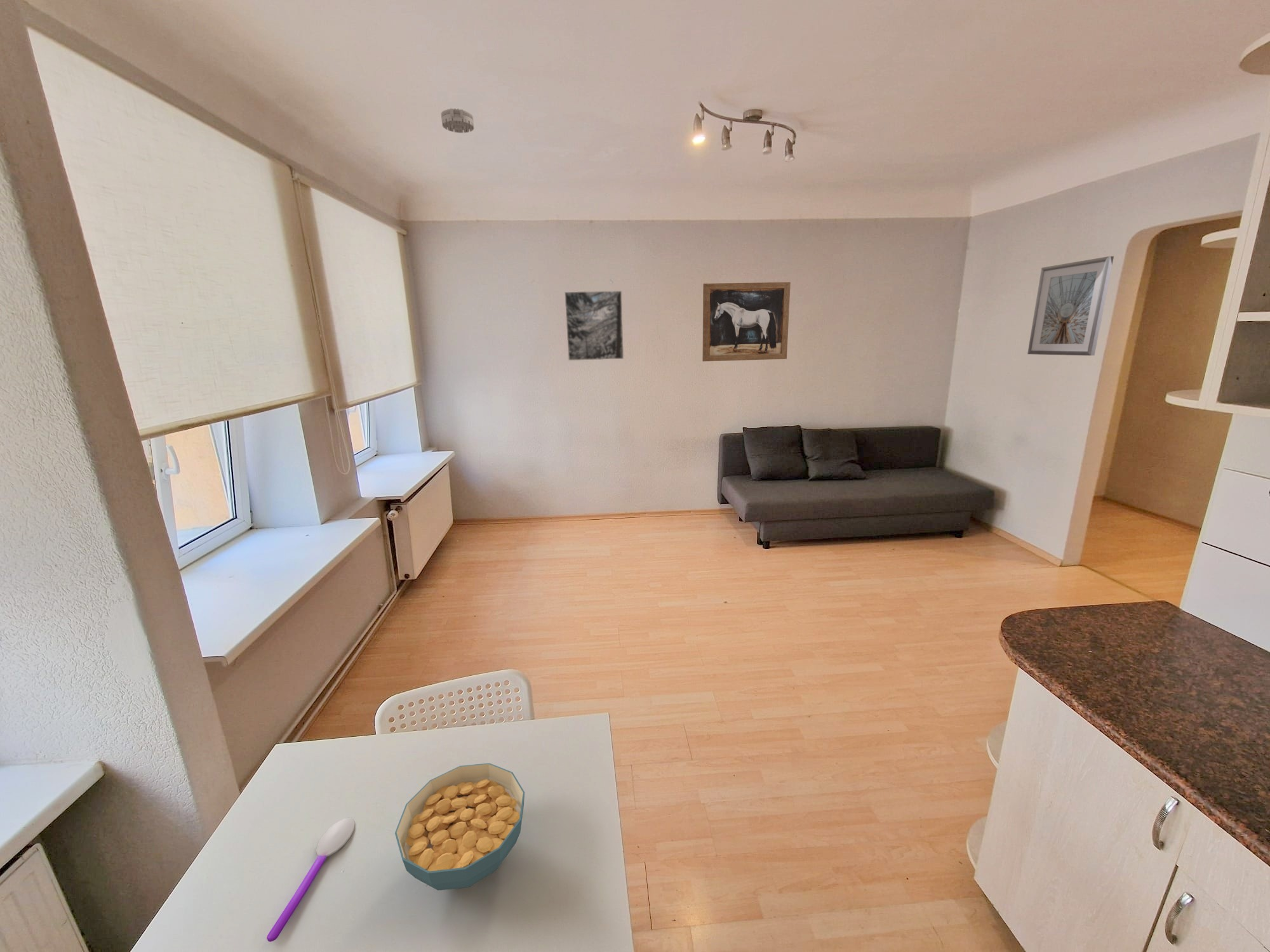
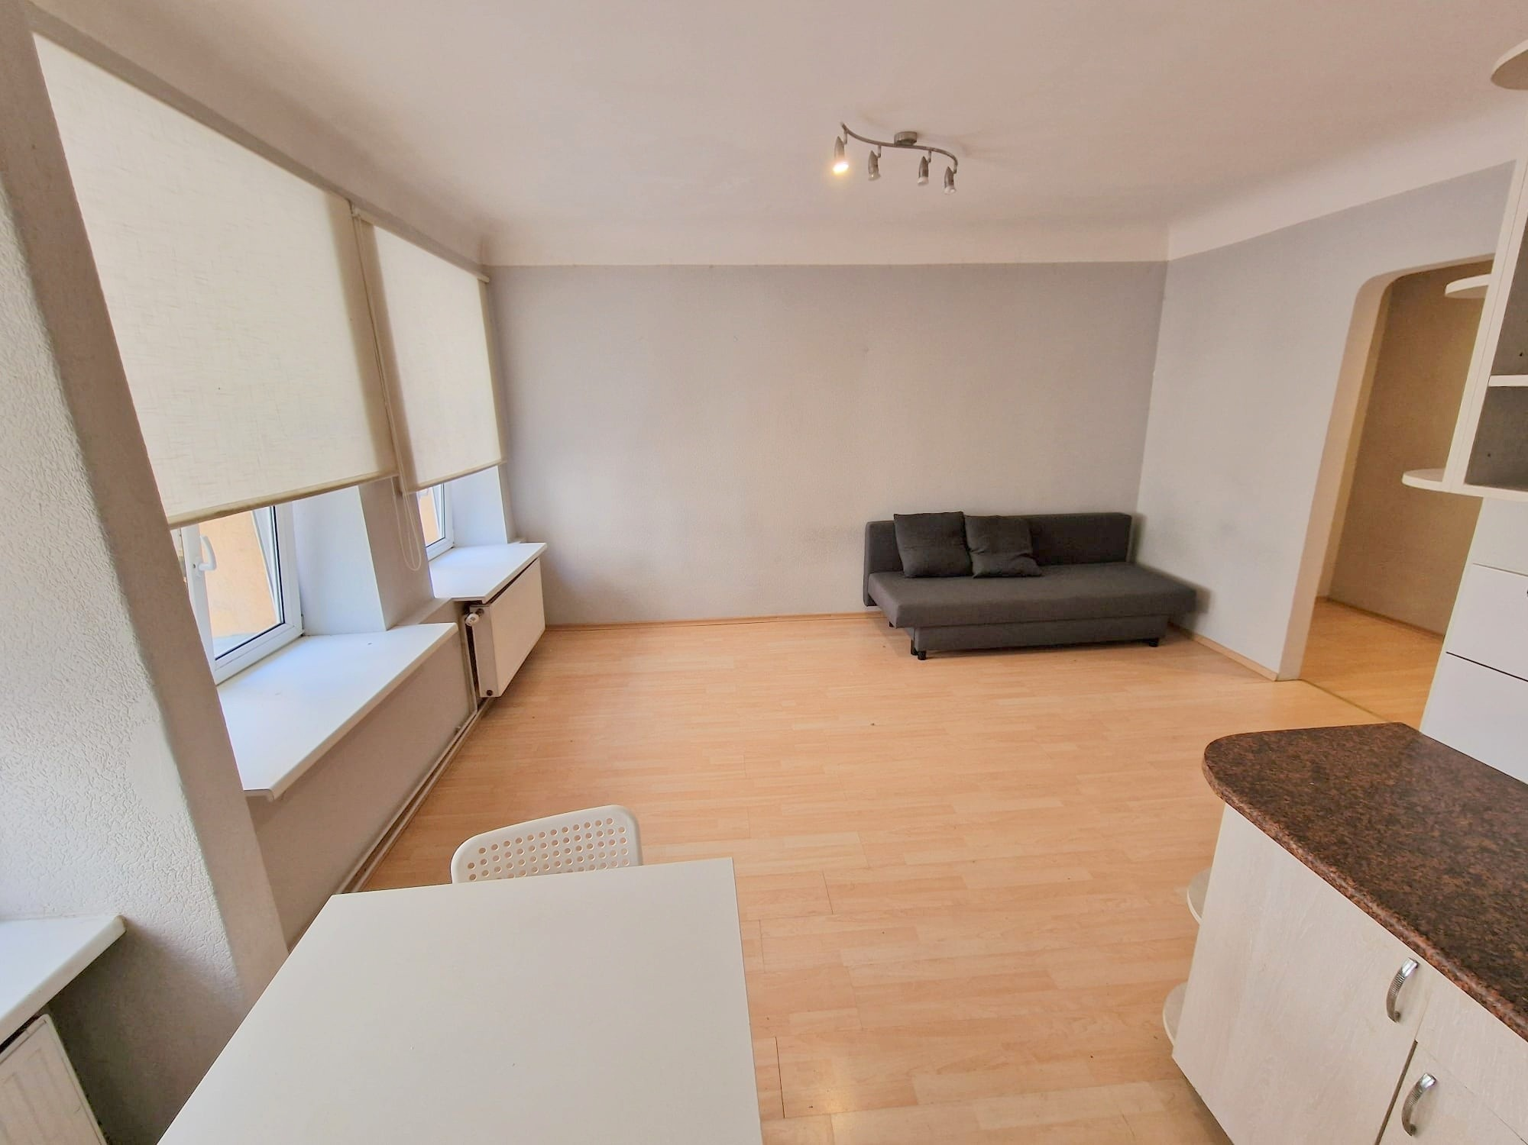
- spoon [266,817,356,942]
- picture frame [1027,256,1114,356]
- cereal bowl [394,762,525,891]
- wall art [702,282,791,362]
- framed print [564,290,624,361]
- smoke detector [441,108,474,133]
